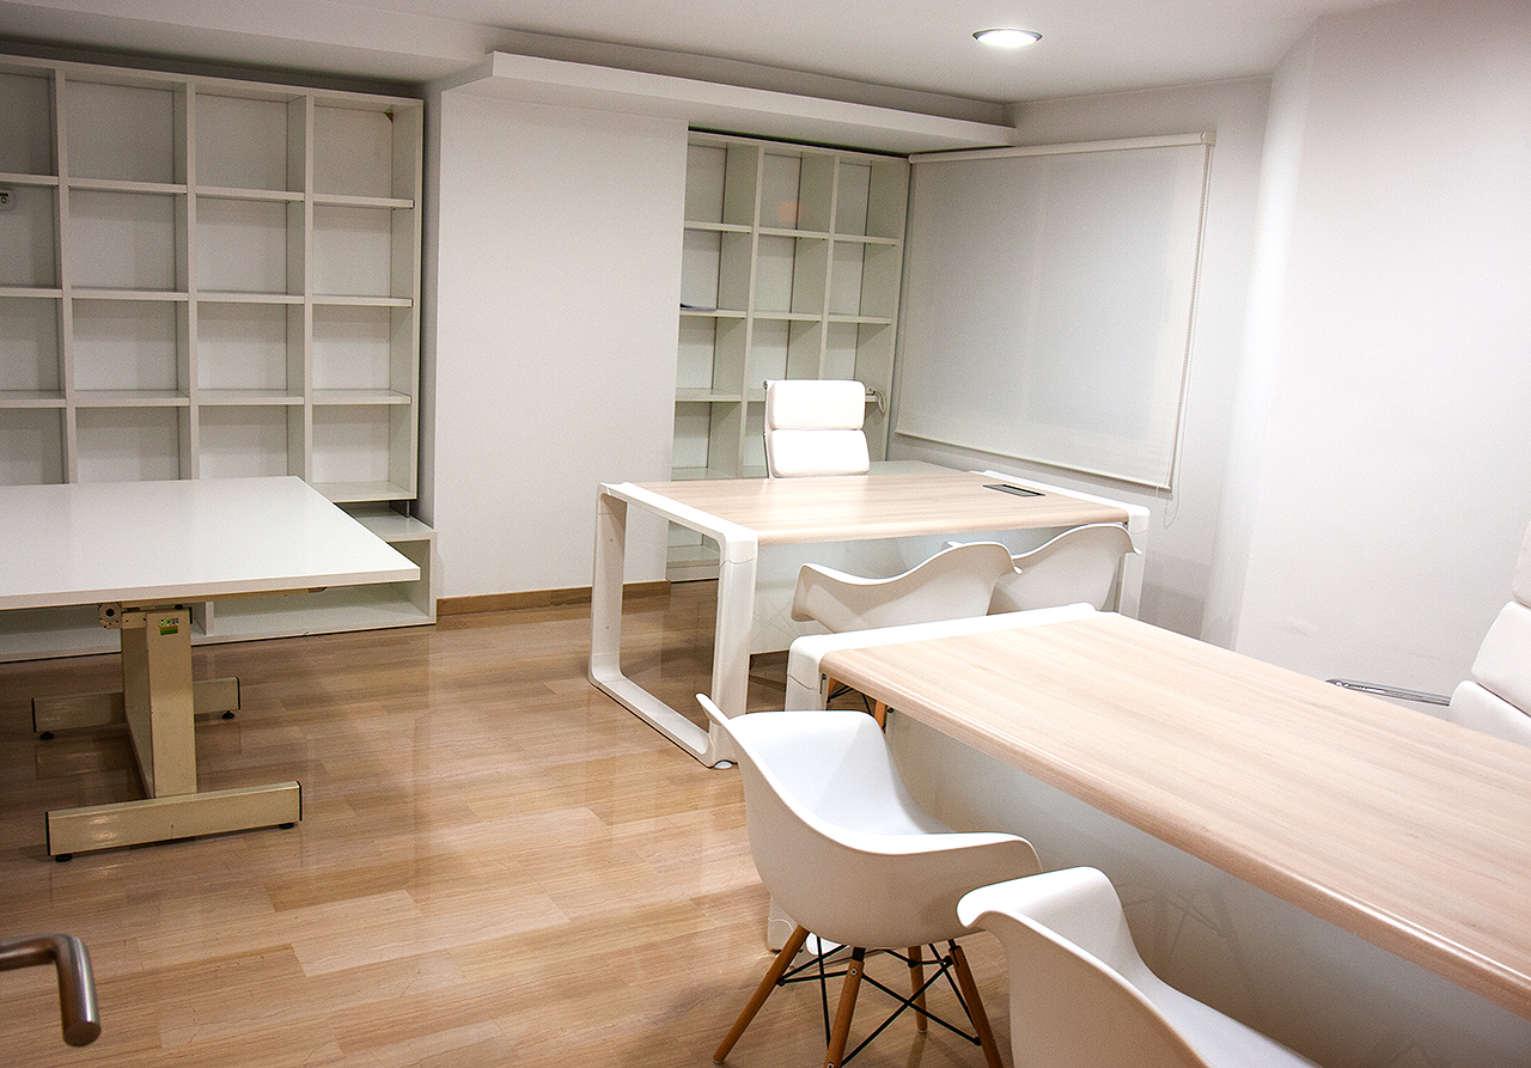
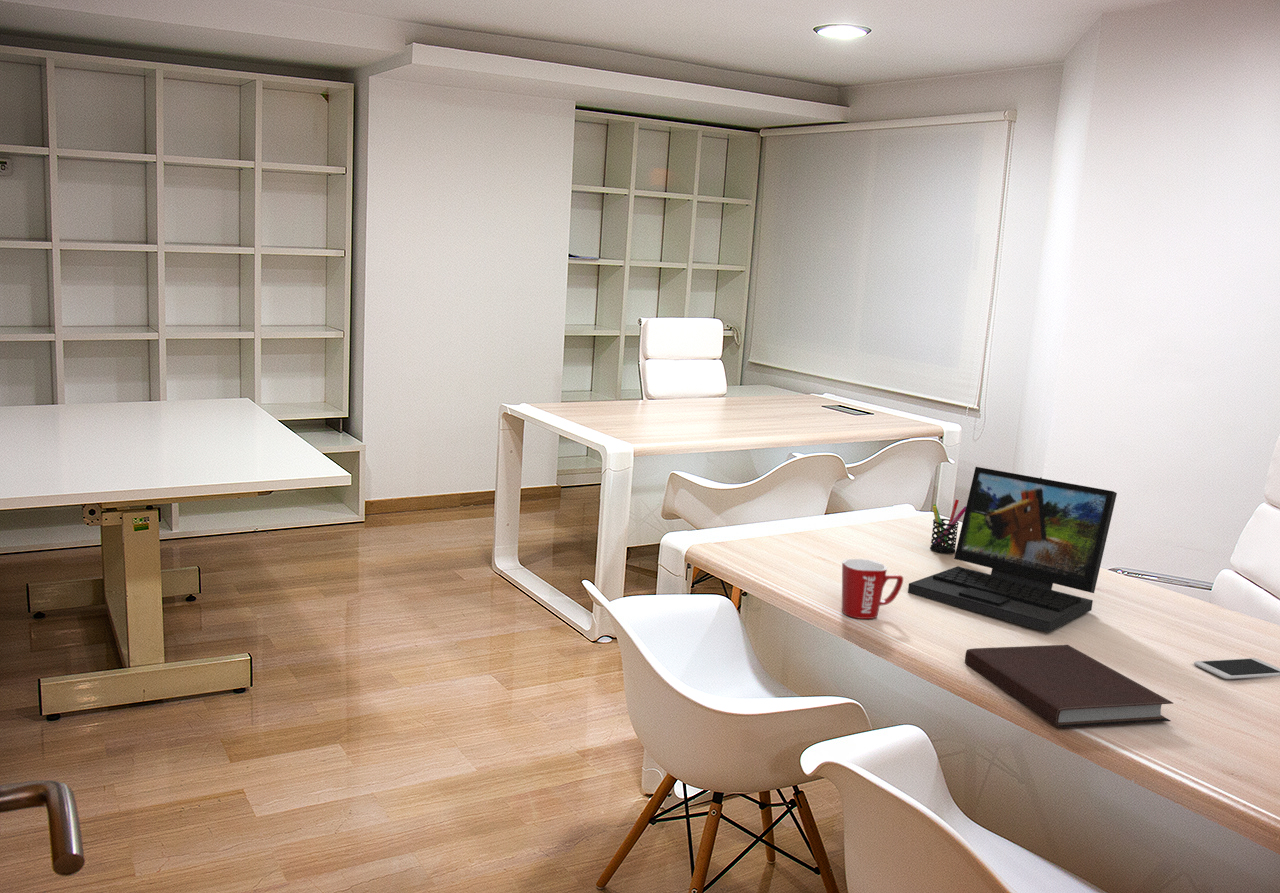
+ notebook [964,644,1174,729]
+ smartphone [1193,657,1280,680]
+ mug [841,558,904,620]
+ laptop [907,466,1118,634]
+ pen holder [929,499,966,554]
